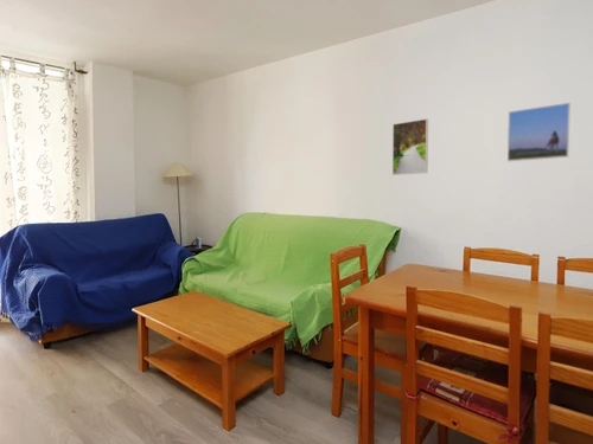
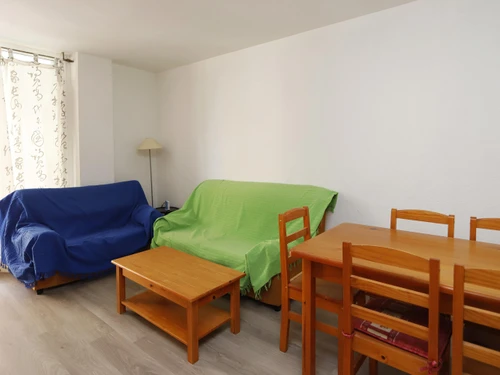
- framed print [506,102,572,162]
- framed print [391,117,429,176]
